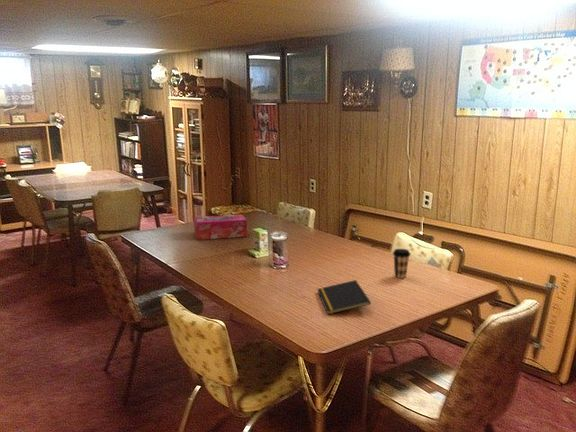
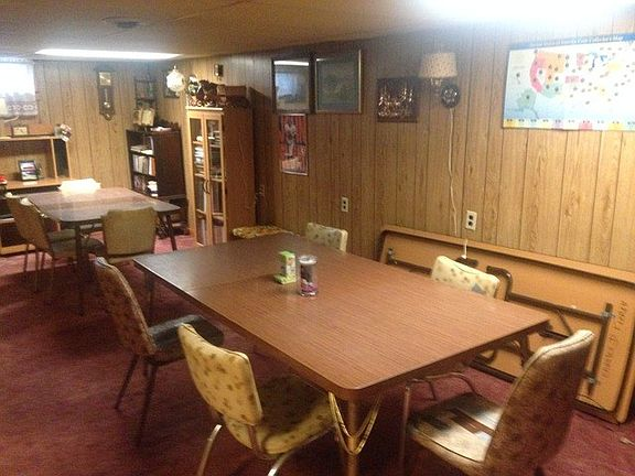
- notepad [317,279,372,315]
- coffee cup [392,248,411,279]
- tissue box [193,214,248,241]
